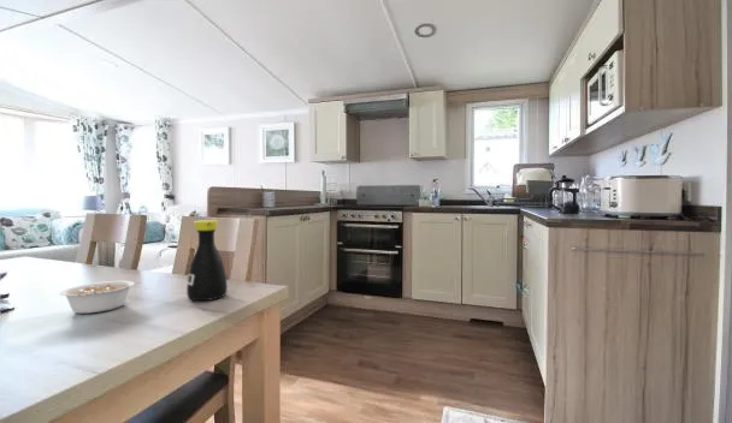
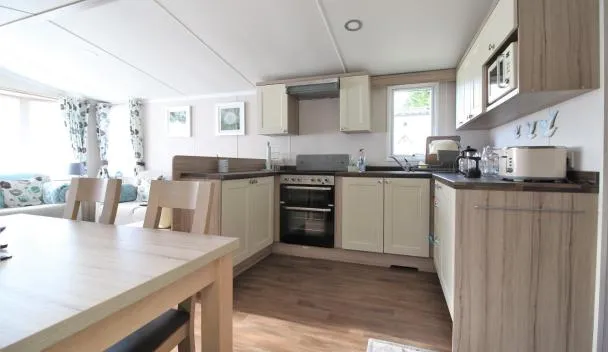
- legume [59,280,141,315]
- bottle [185,219,229,302]
